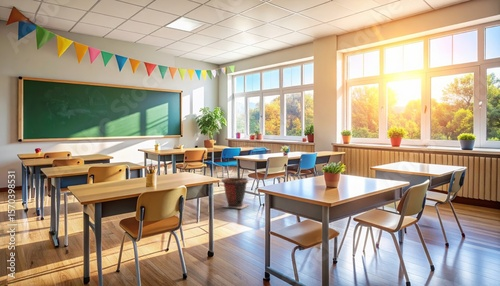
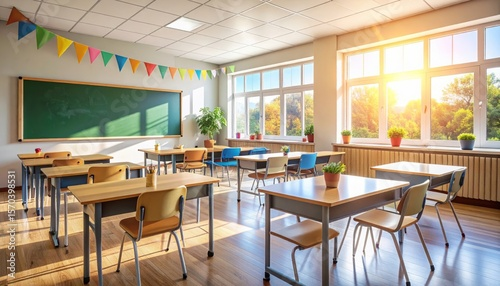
- waste bin [221,177,250,209]
